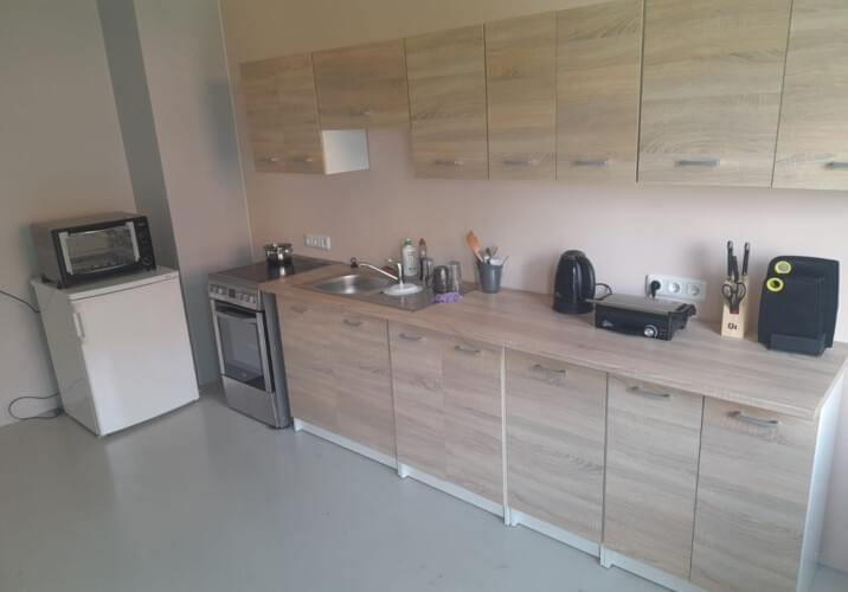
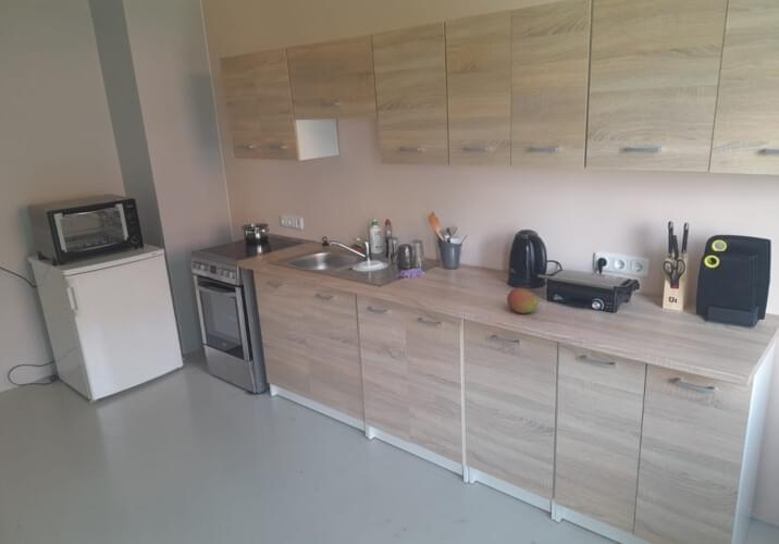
+ fruit [506,287,540,314]
